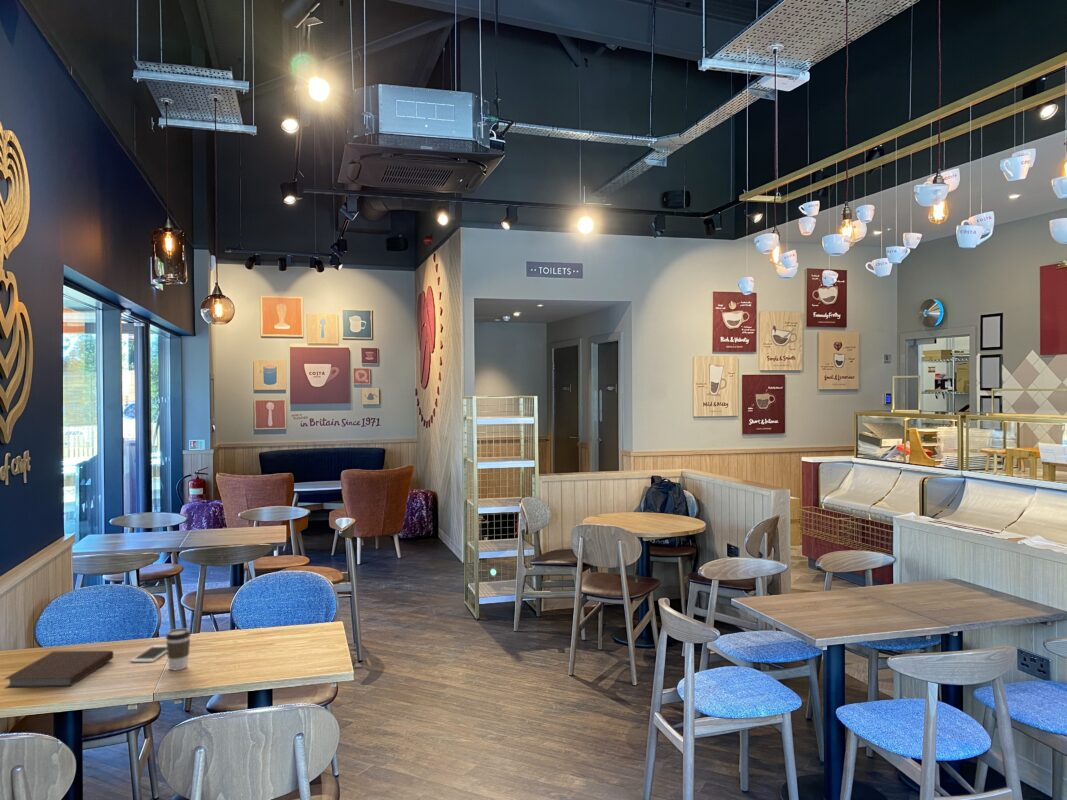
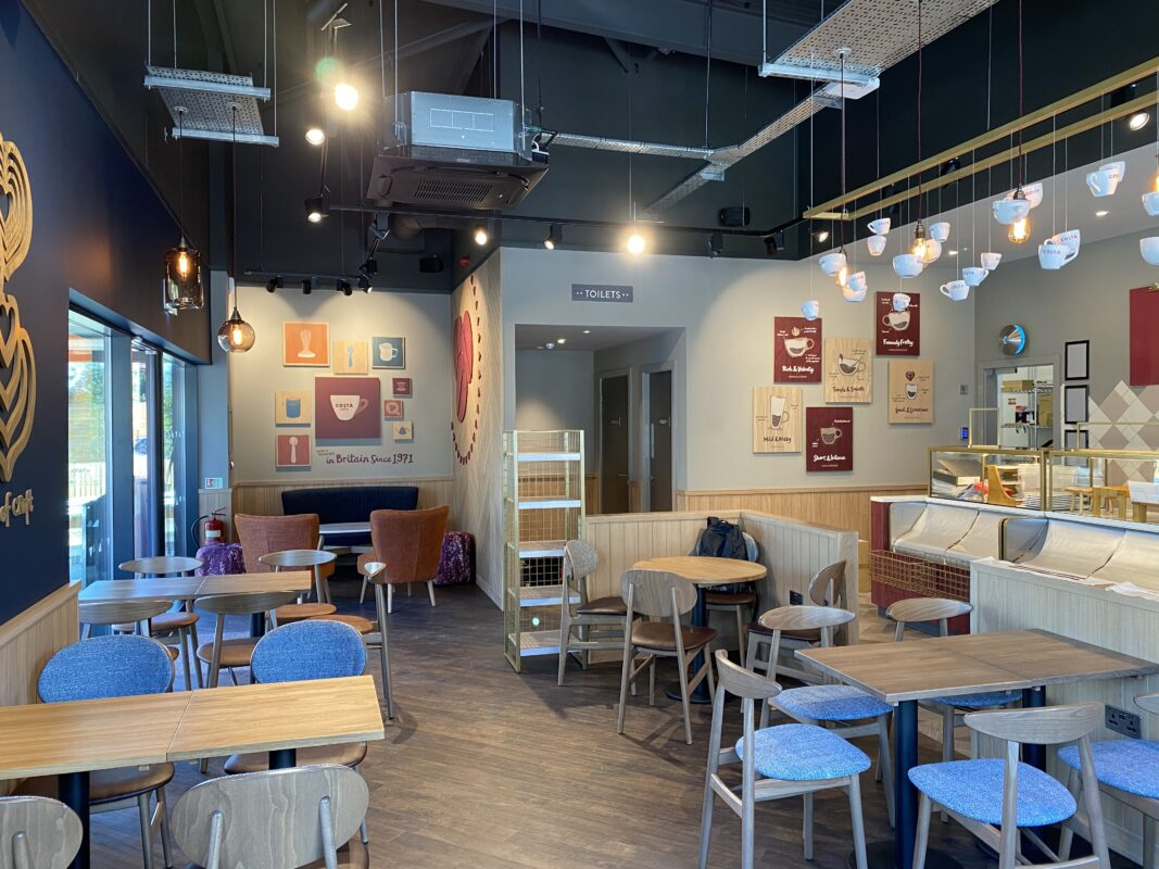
- cell phone [130,644,167,663]
- notebook [3,650,114,689]
- coffee cup [165,627,192,671]
